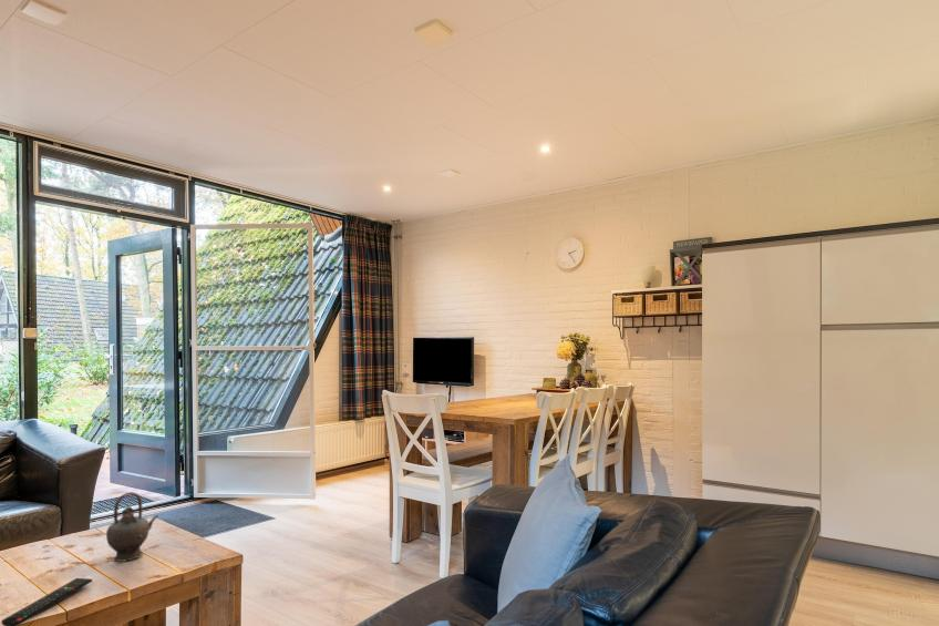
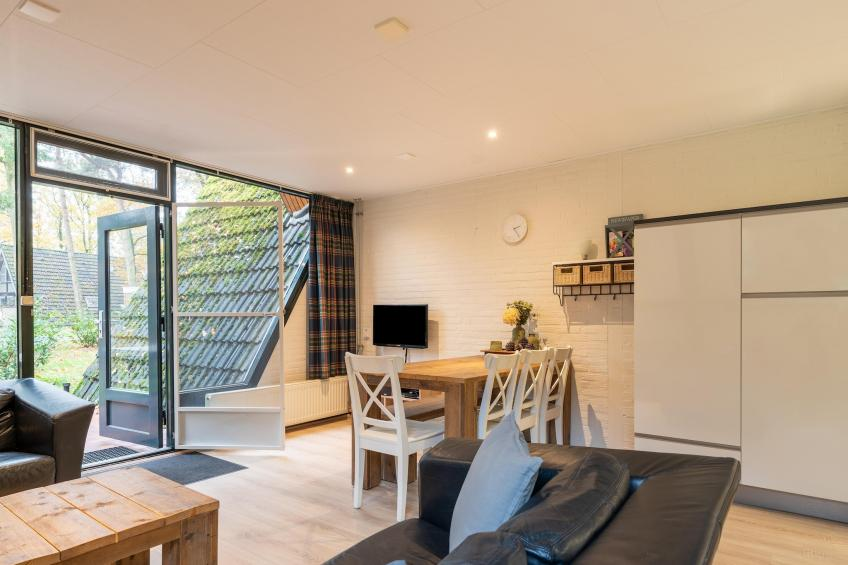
- remote control [0,577,93,626]
- teapot [105,491,159,563]
